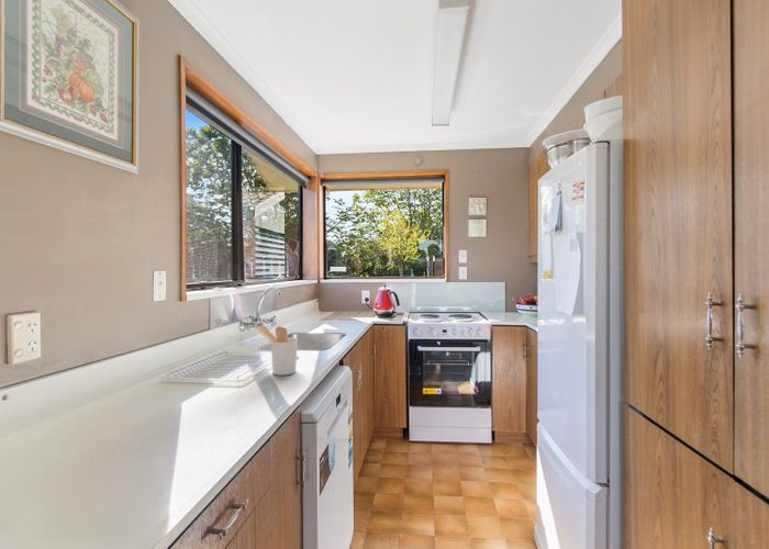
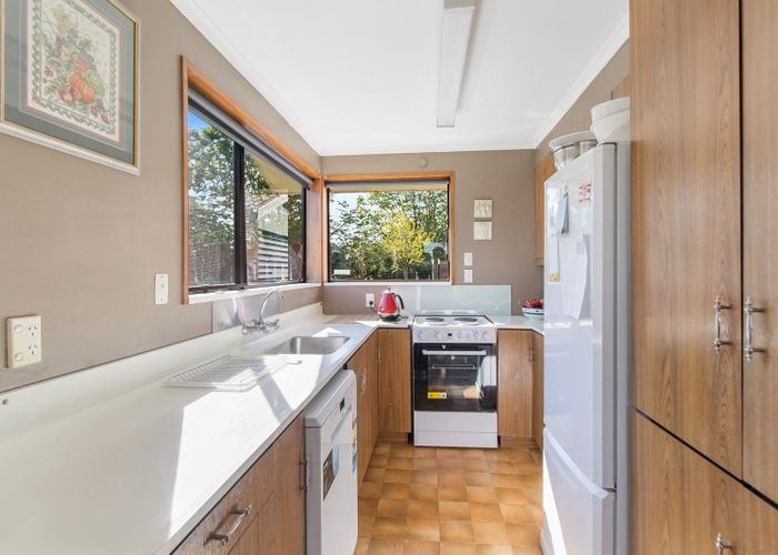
- utensil holder [255,325,299,377]
